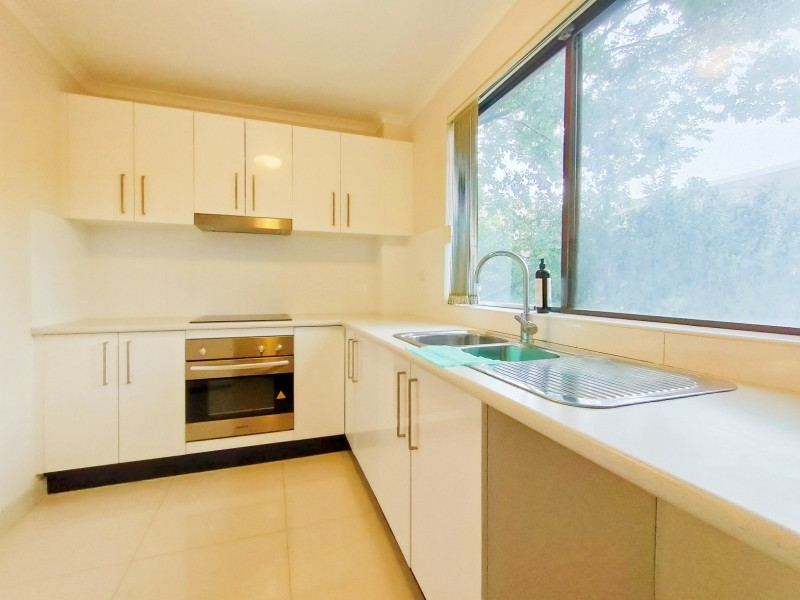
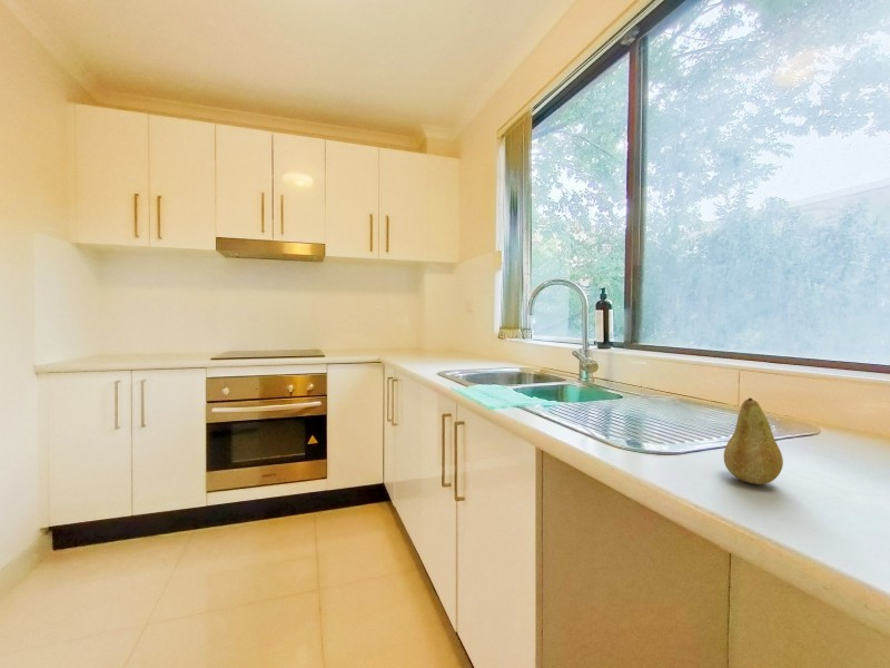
+ fruit [723,396,784,485]
